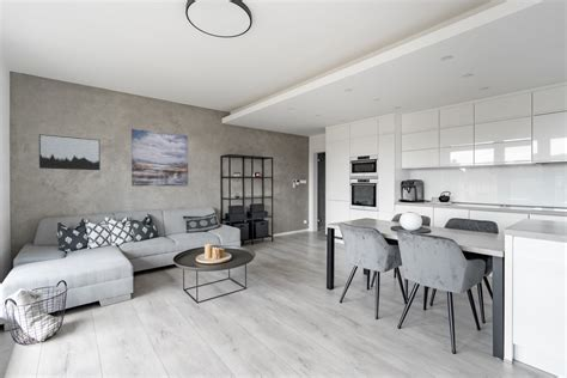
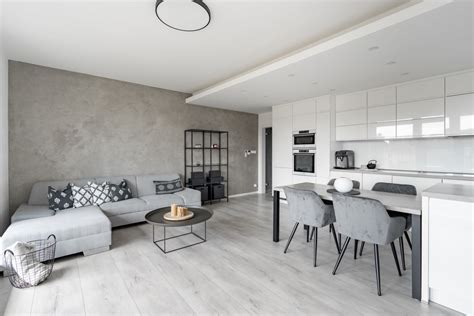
- wall art [38,133,102,171]
- wall art [130,128,189,187]
